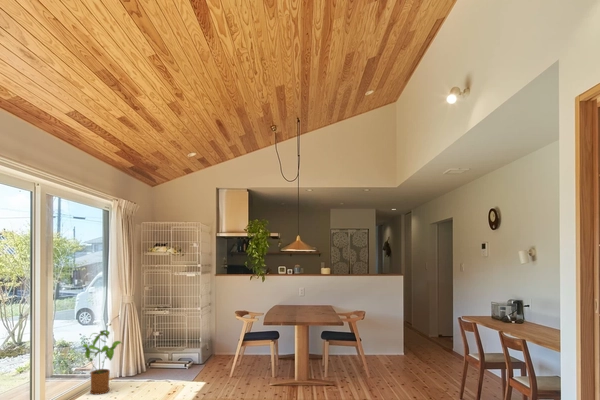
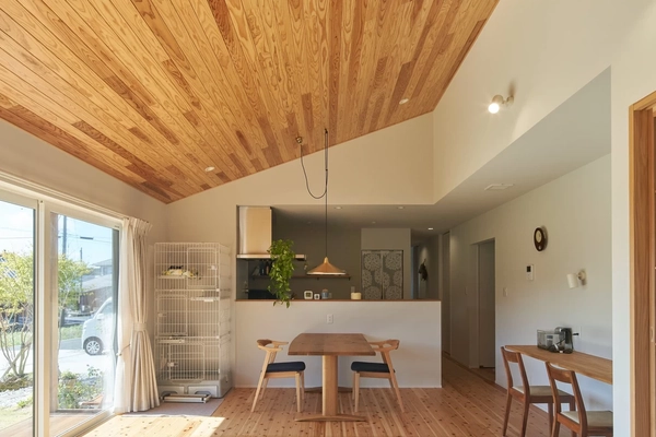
- house plant [81,329,124,396]
